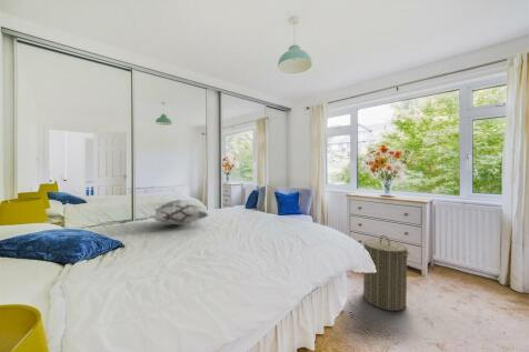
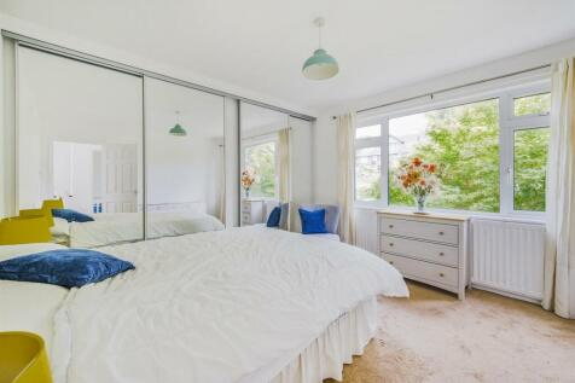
- laundry hamper [362,234,409,312]
- decorative pillow [152,199,210,227]
